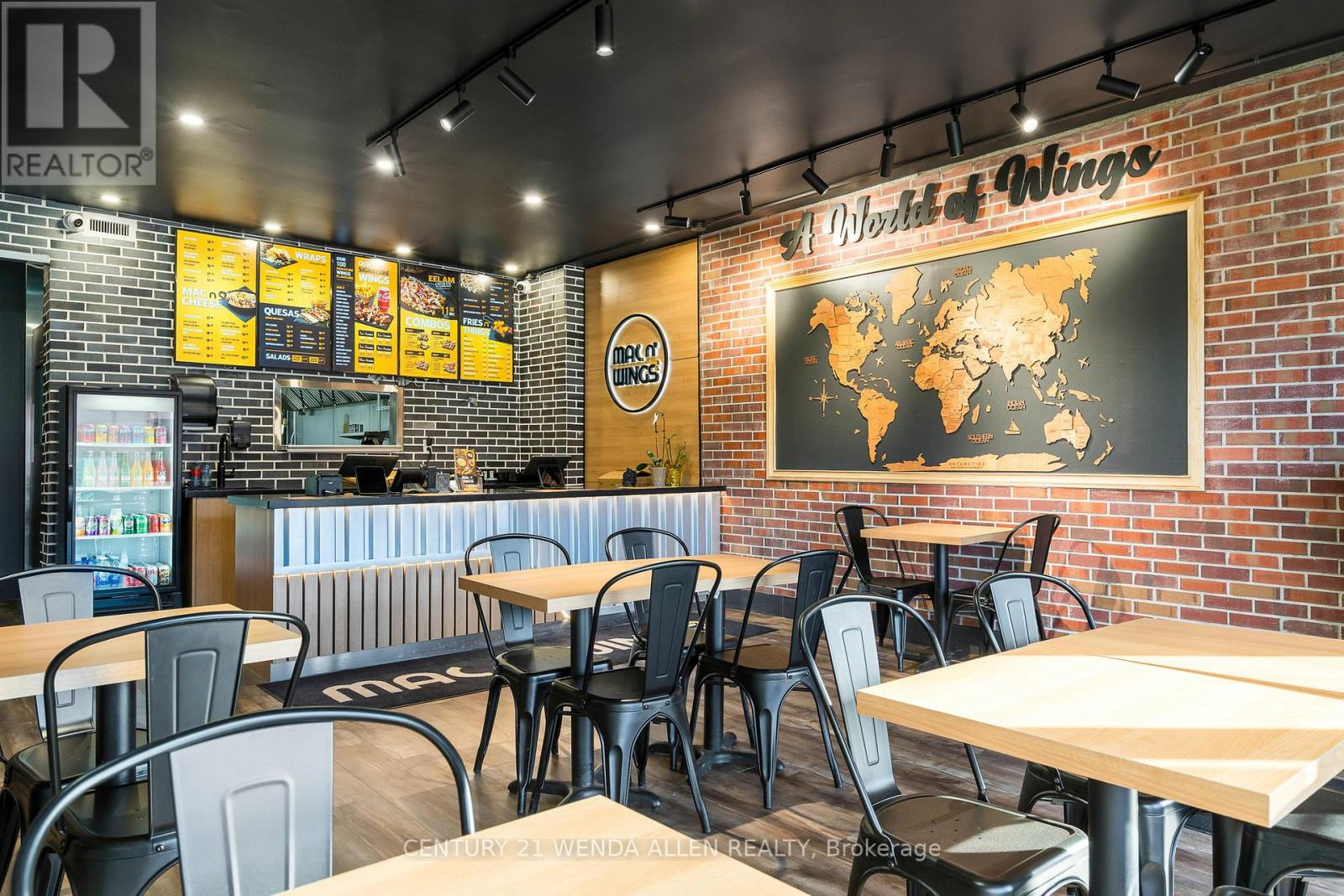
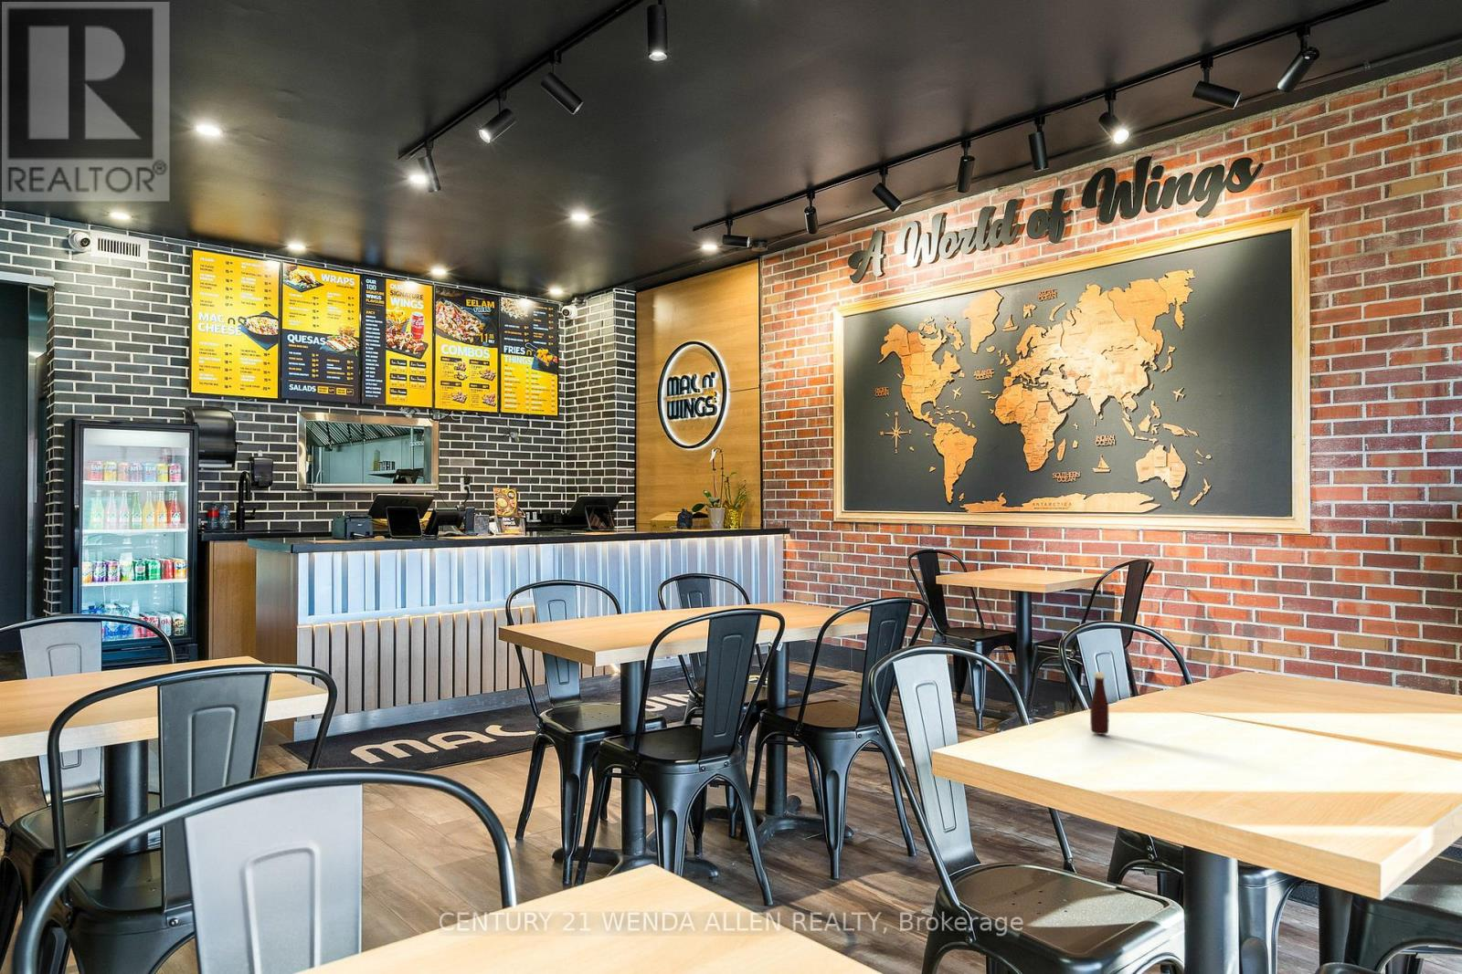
+ tabasco sauce [1089,671,1110,736]
